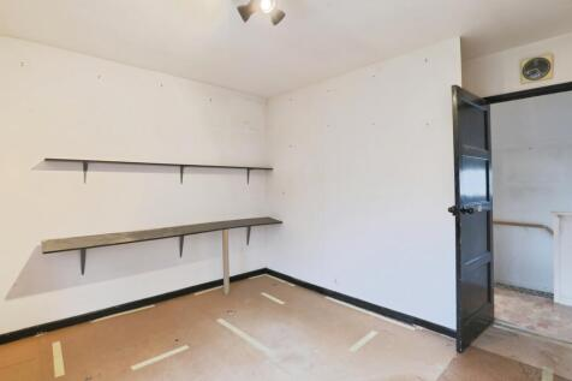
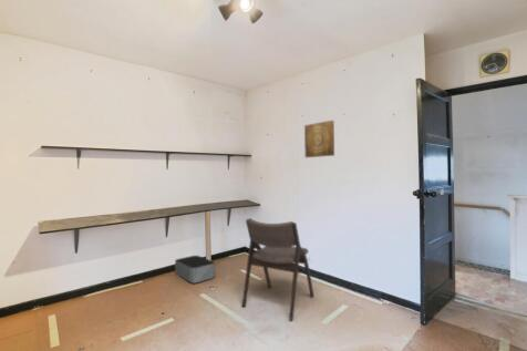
+ chair [241,217,314,321]
+ wall art [303,120,335,158]
+ storage bin [174,255,216,285]
